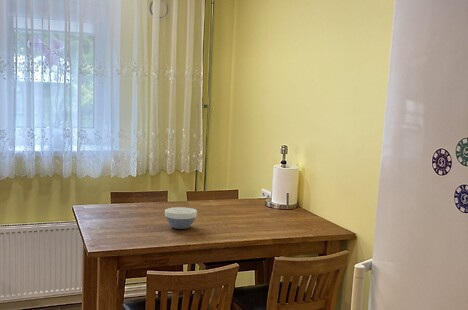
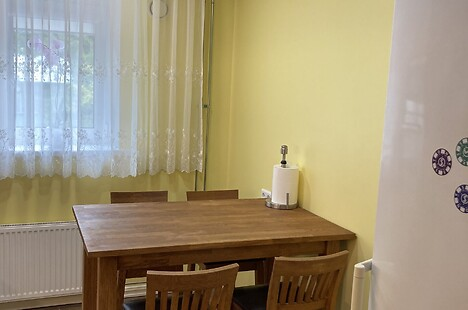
- bowl [164,206,198,230]
